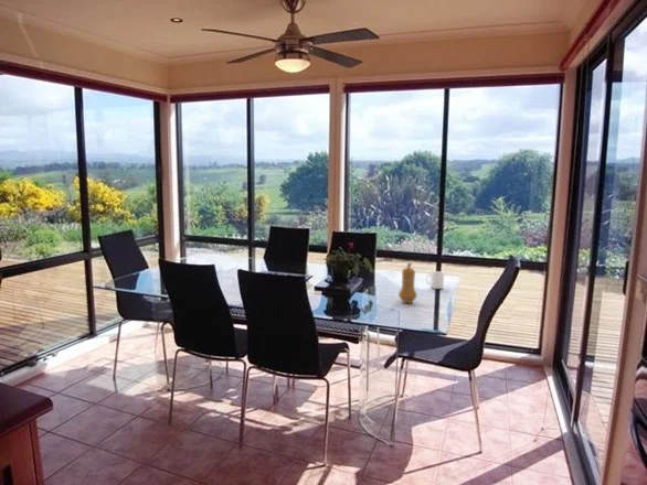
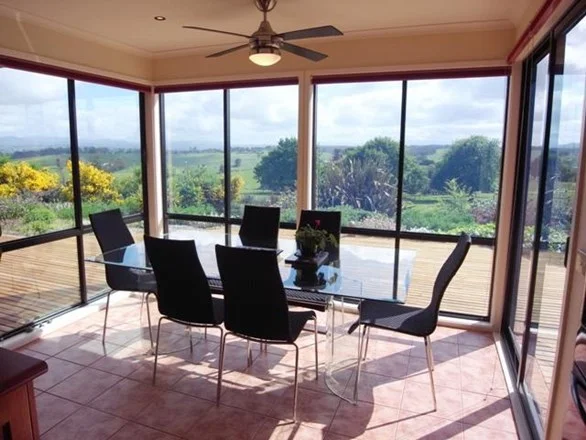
- pepper mill [397,260,418,304]
- mug [425,270,445,290]
